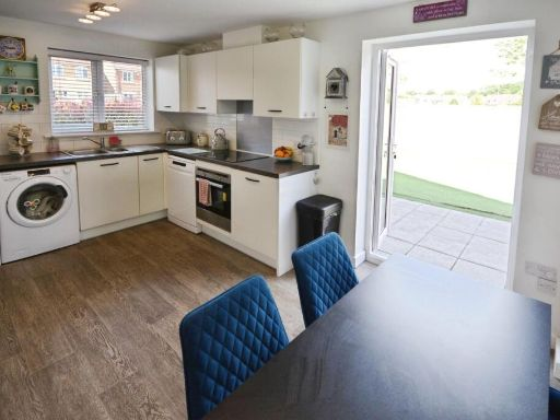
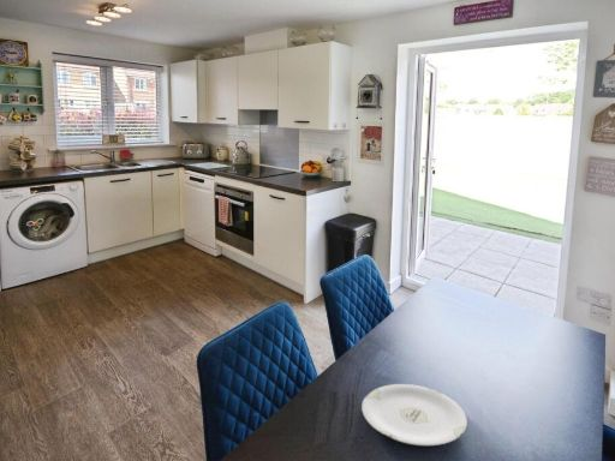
+ plate [360,383,468,447]
